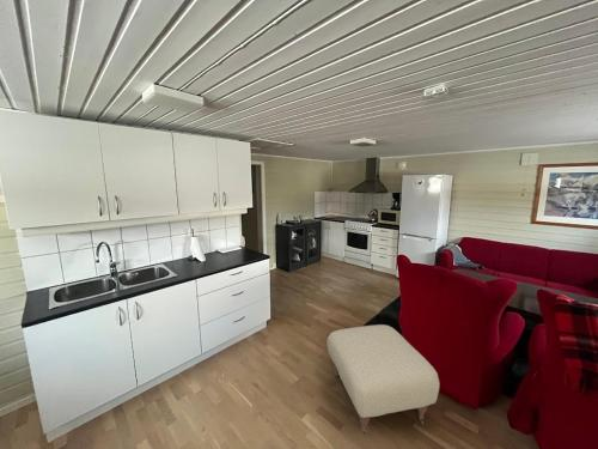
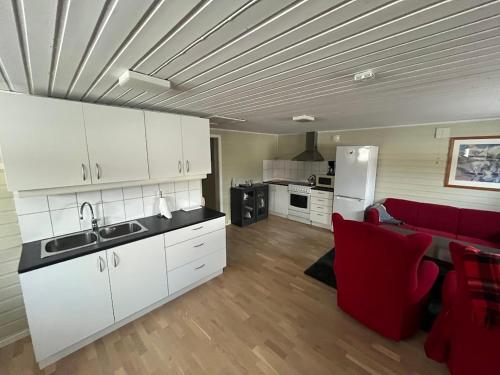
- ottoman [325,323,441,438]
